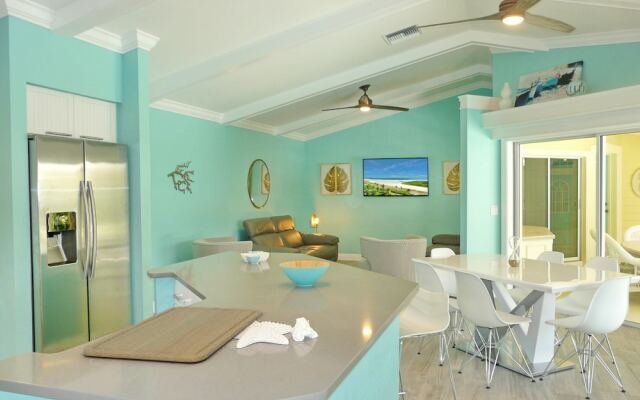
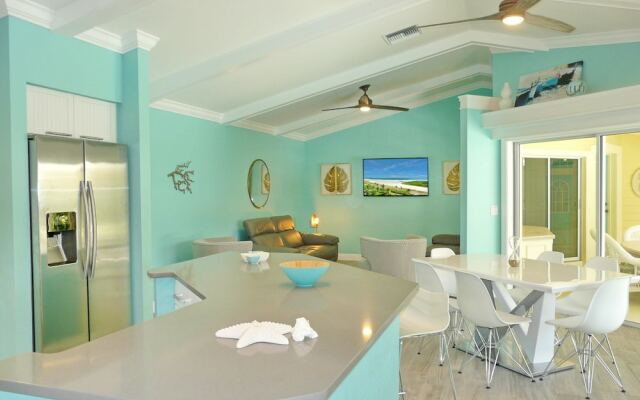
- chopping board [82,305,263,363]
